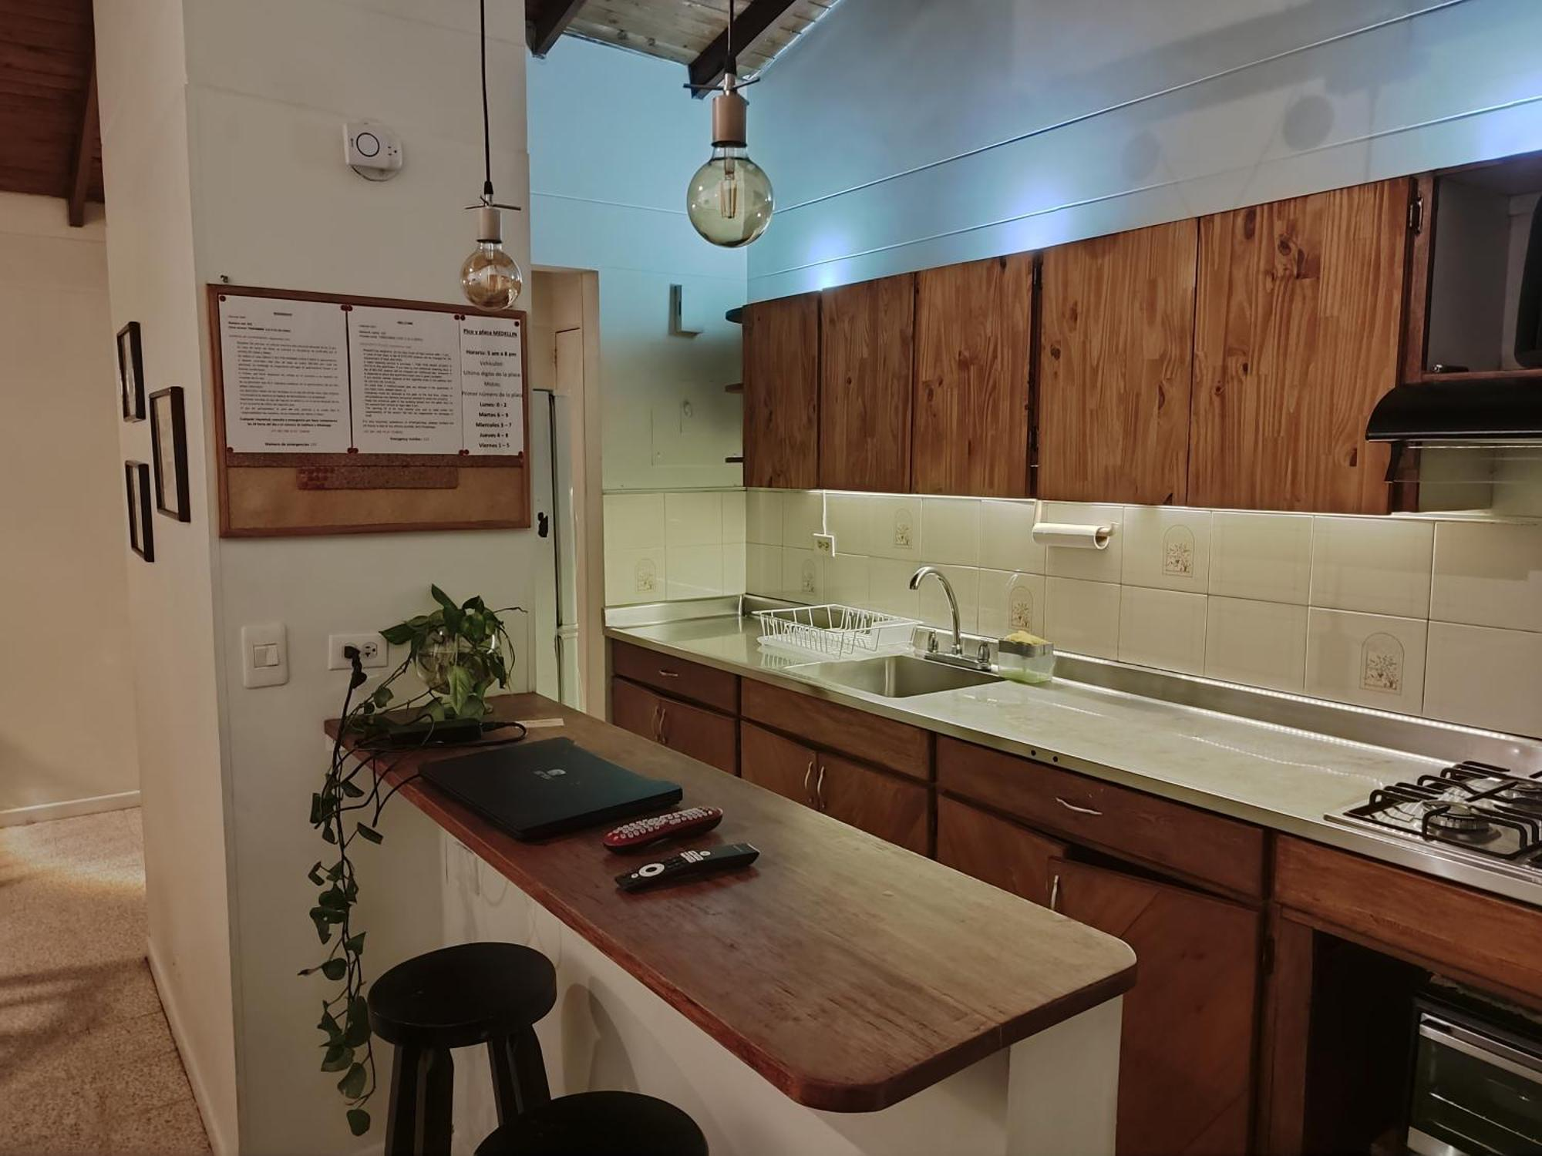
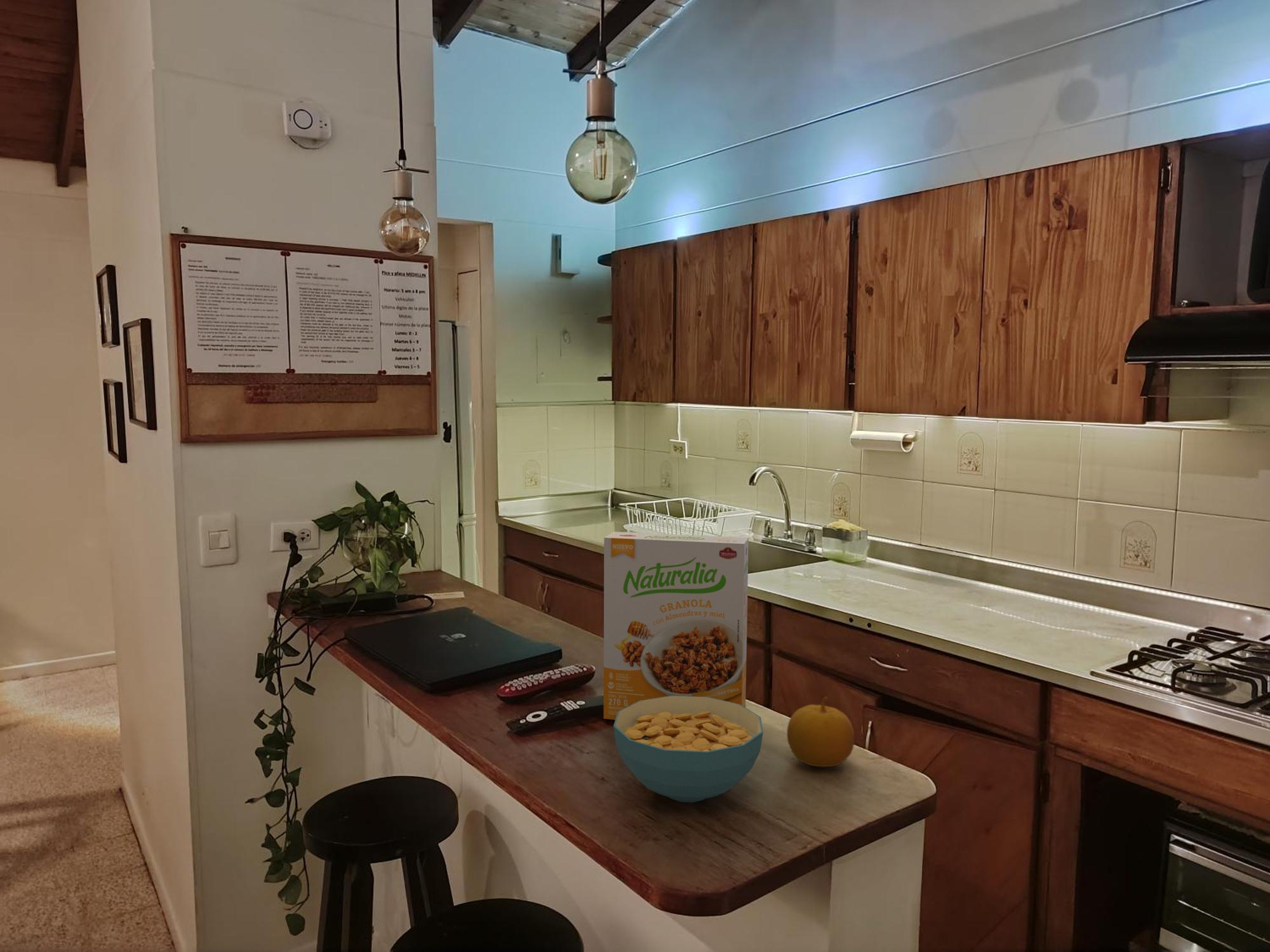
+ cereal box [603,531,749,720]
+ fruit [786,696,855,767]
+ cereal bowl [613,696,764,803]
